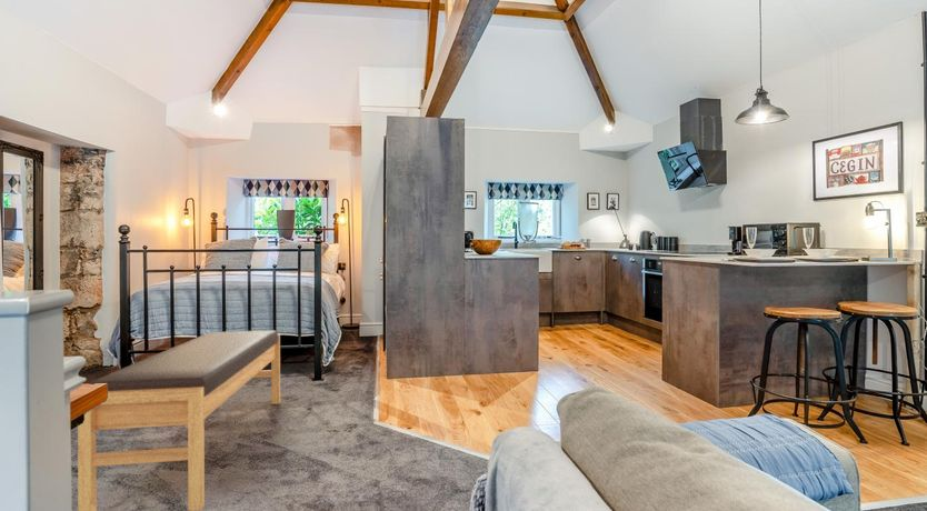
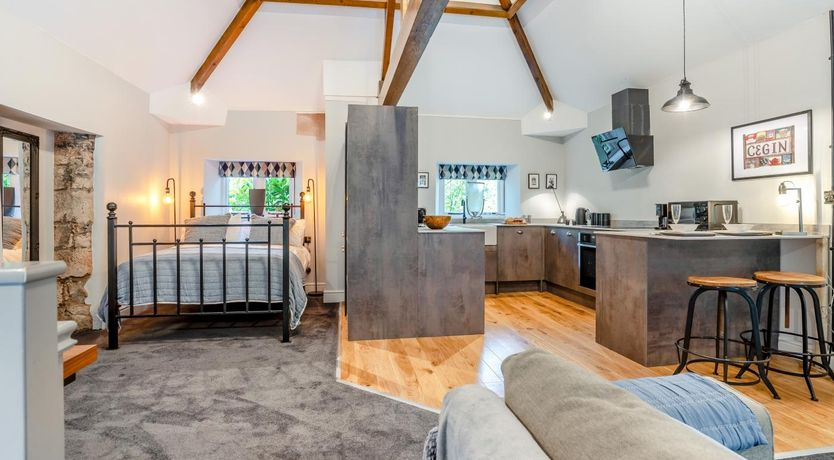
- bench [77,330,281,511]
